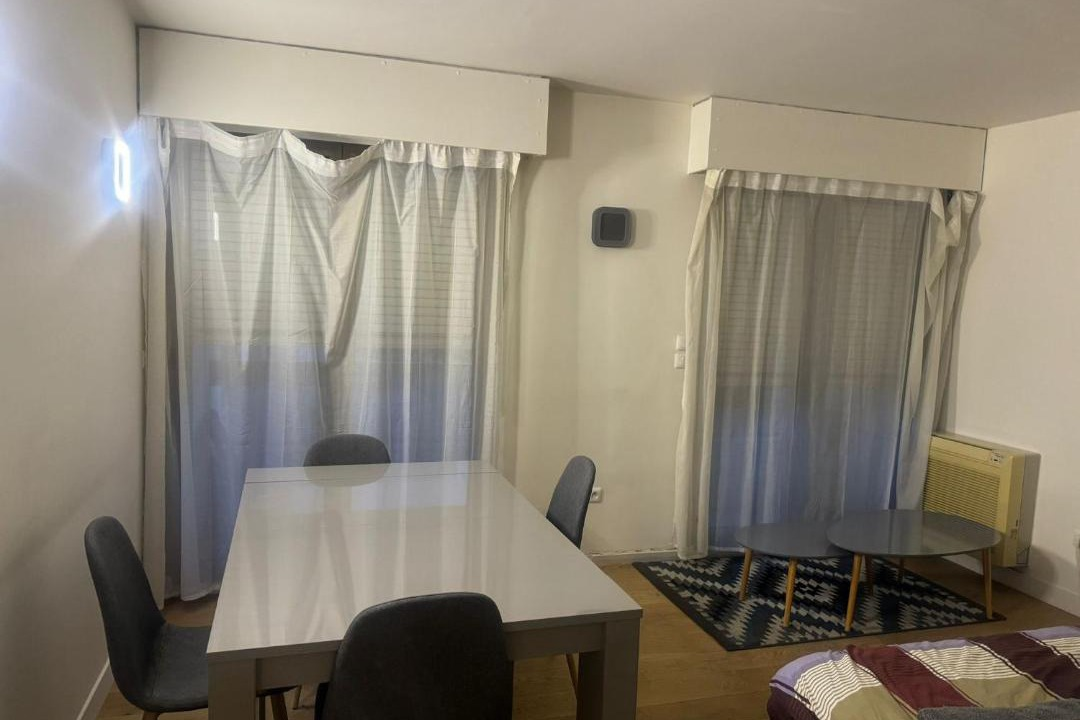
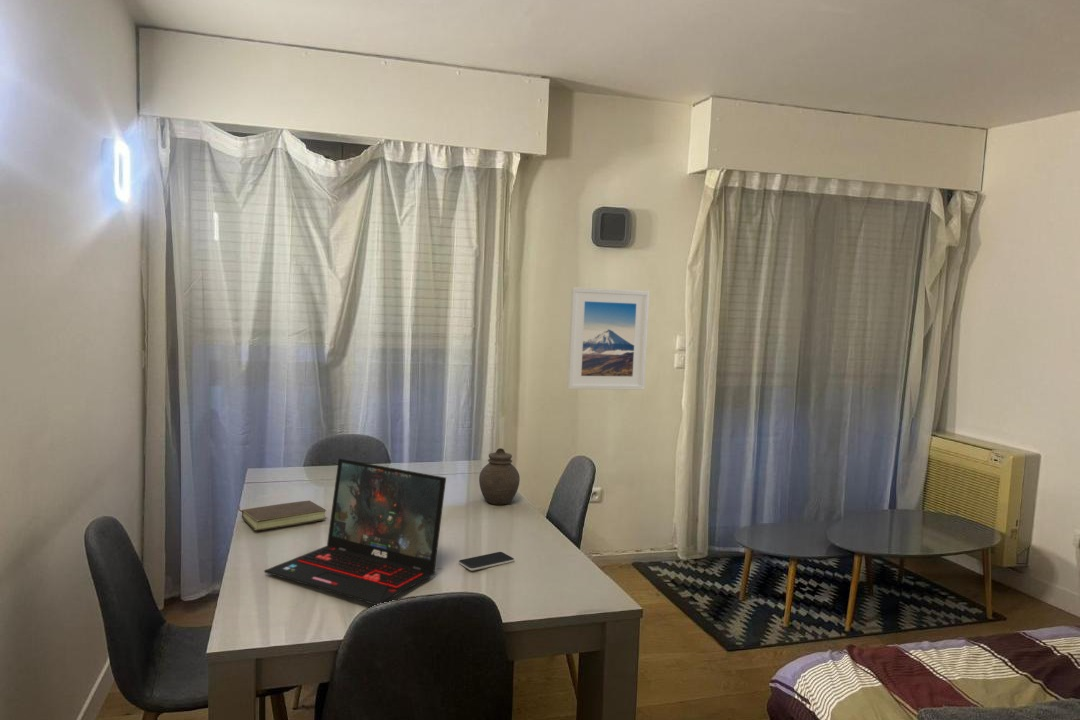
+ laptop [263,458,447,606]
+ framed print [566,286,650,391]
+ book [237,500,327,531]
+ smartphone [458,551,515,572]
+ jar [478,447,521,506]
